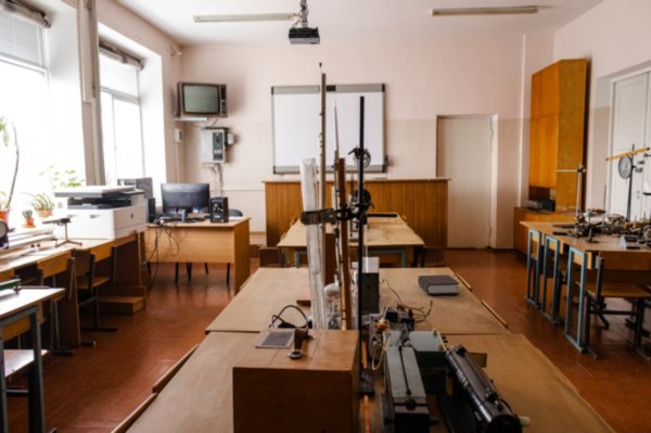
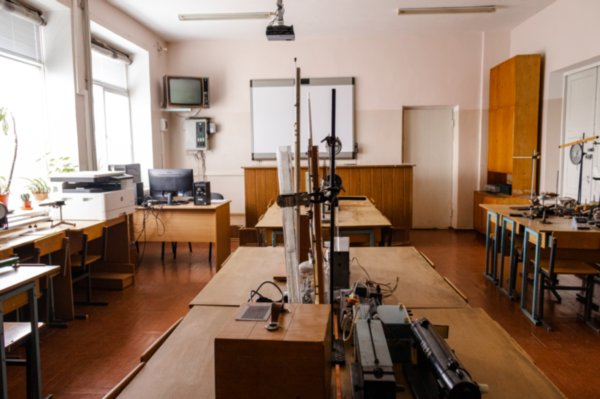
- bible [417,273,460,296]
